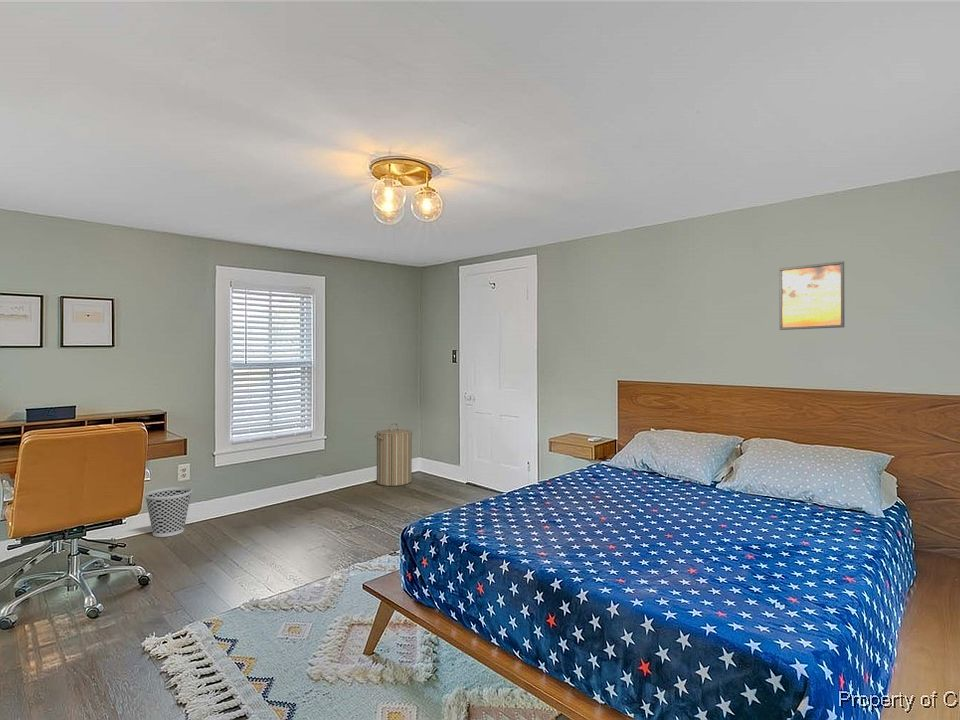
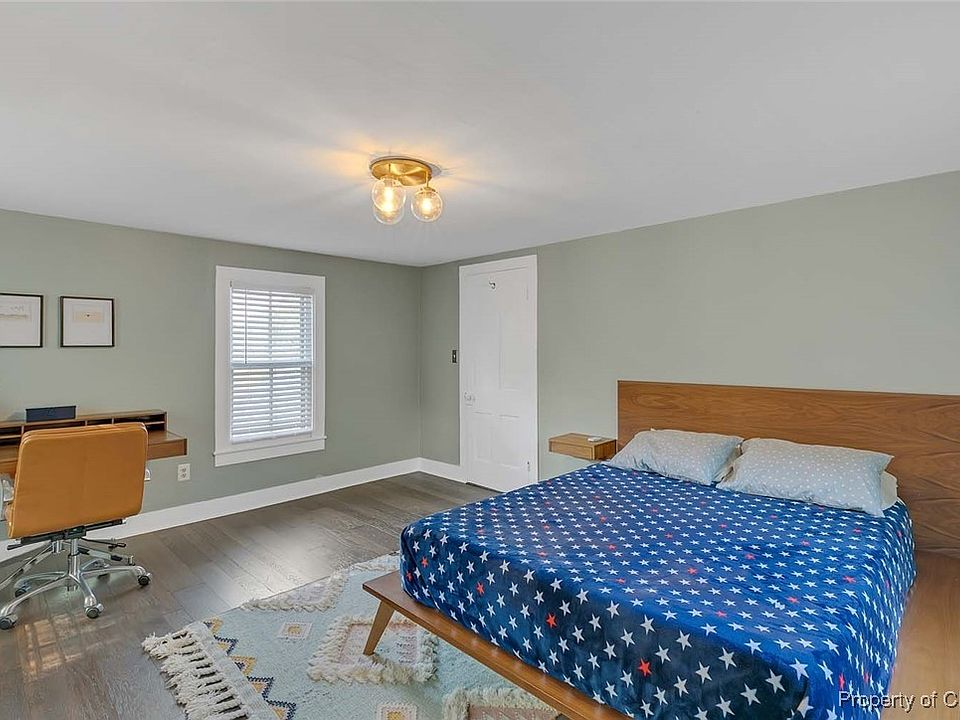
- laundry hamper [374,422,414,487]
- wastebasket [143,486,193,538]
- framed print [778,260,845,331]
